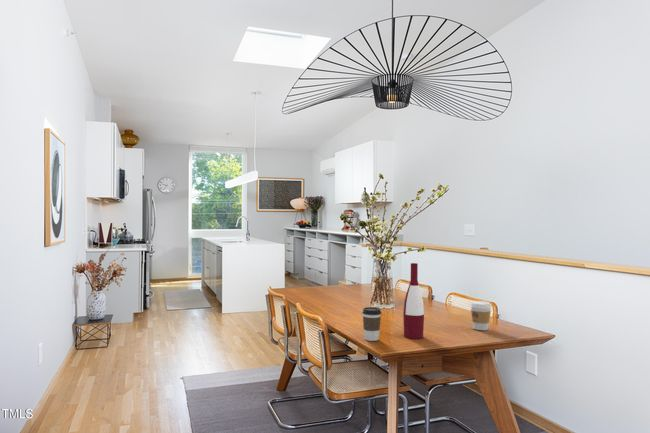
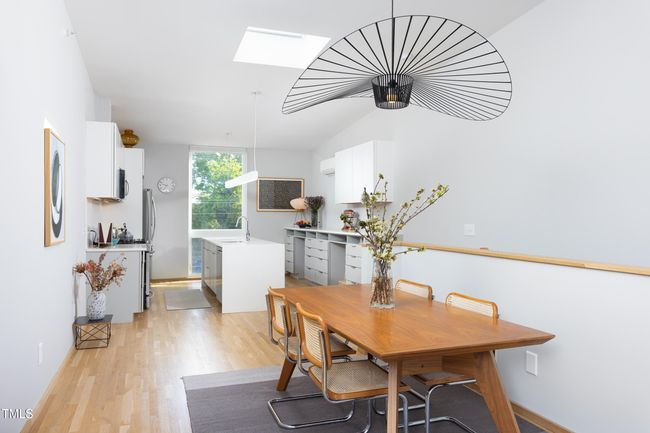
- coffee cup [361,306,382,342]
- alcohol [402,262,425,340]
- coffee cup [469,300,492,331]
